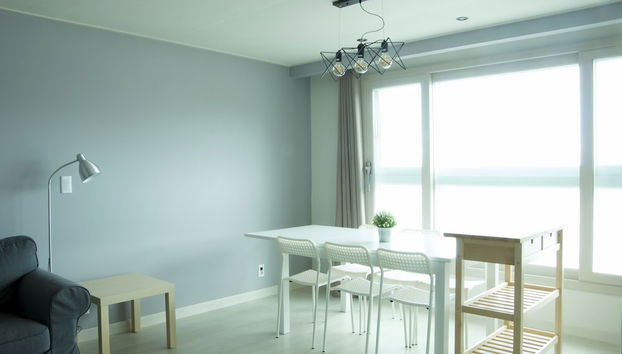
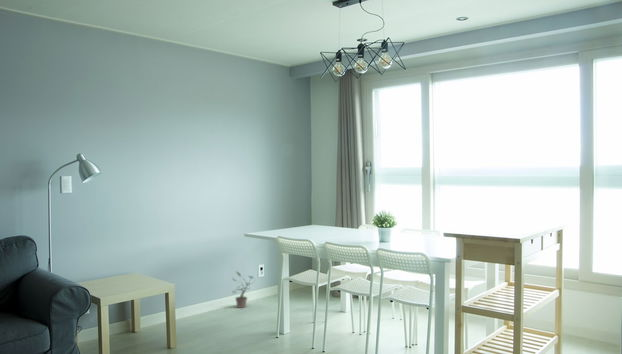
+ potted plant [231,270,256,309]
